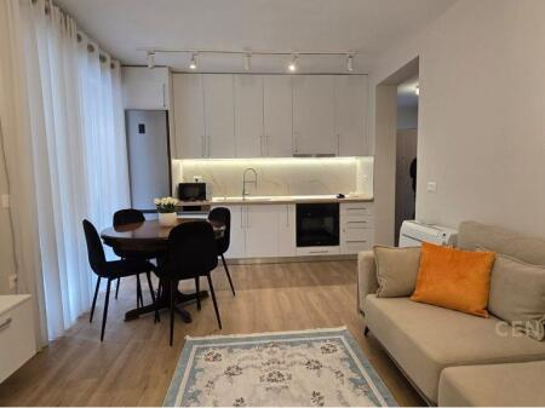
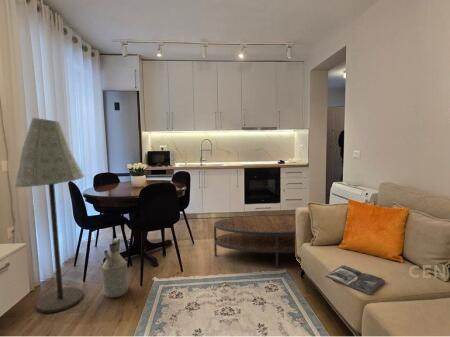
+ watering can [100,237,129,299]
+ floor lamp [13,117,85,314]
+ coffee table [213,214,296,269]
+ magazine [324,264,386,295]
